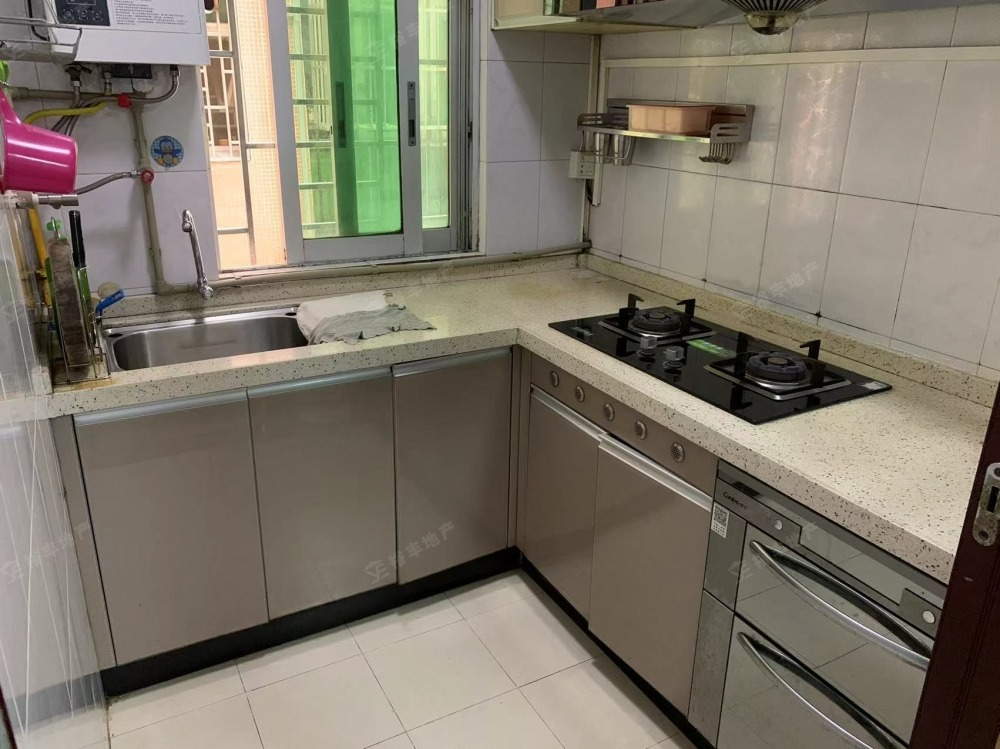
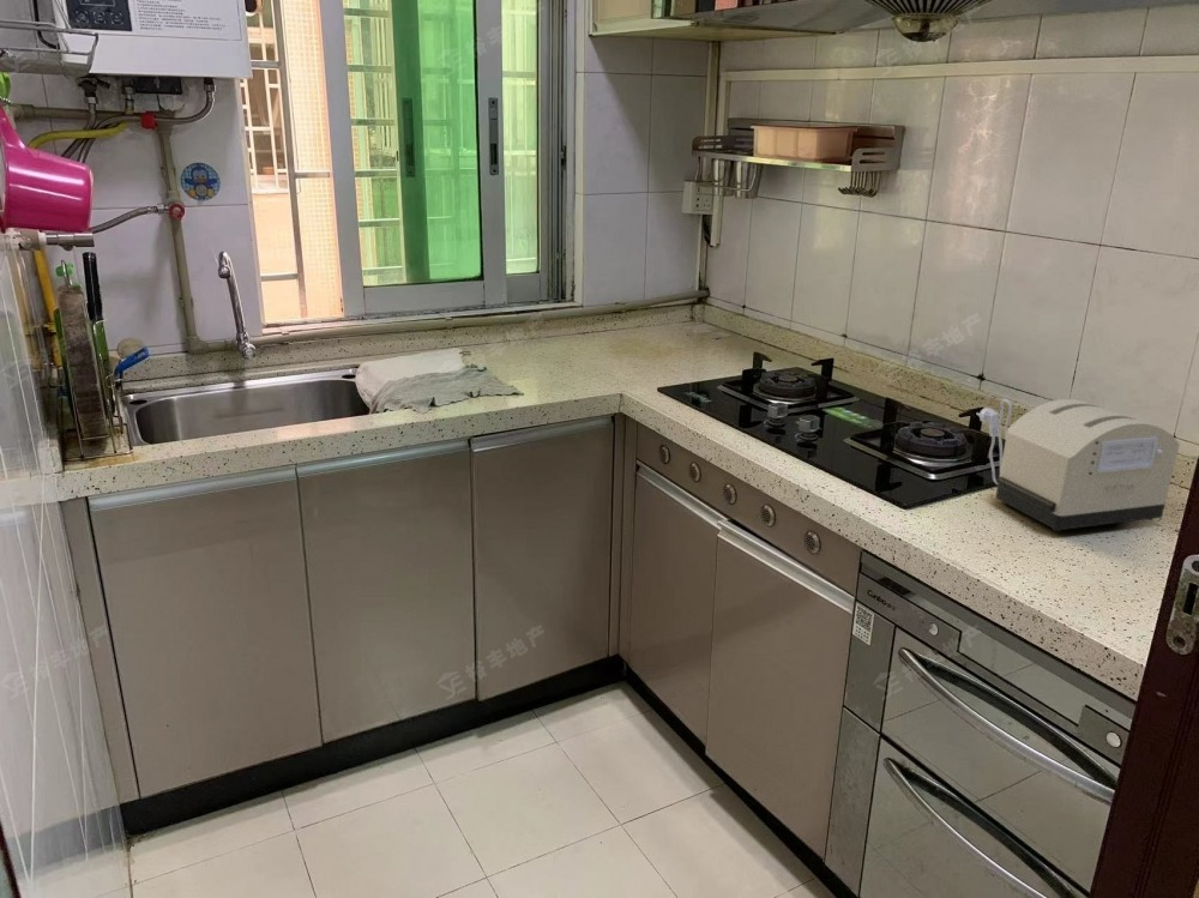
+ toaster [976,398,1181,532]
